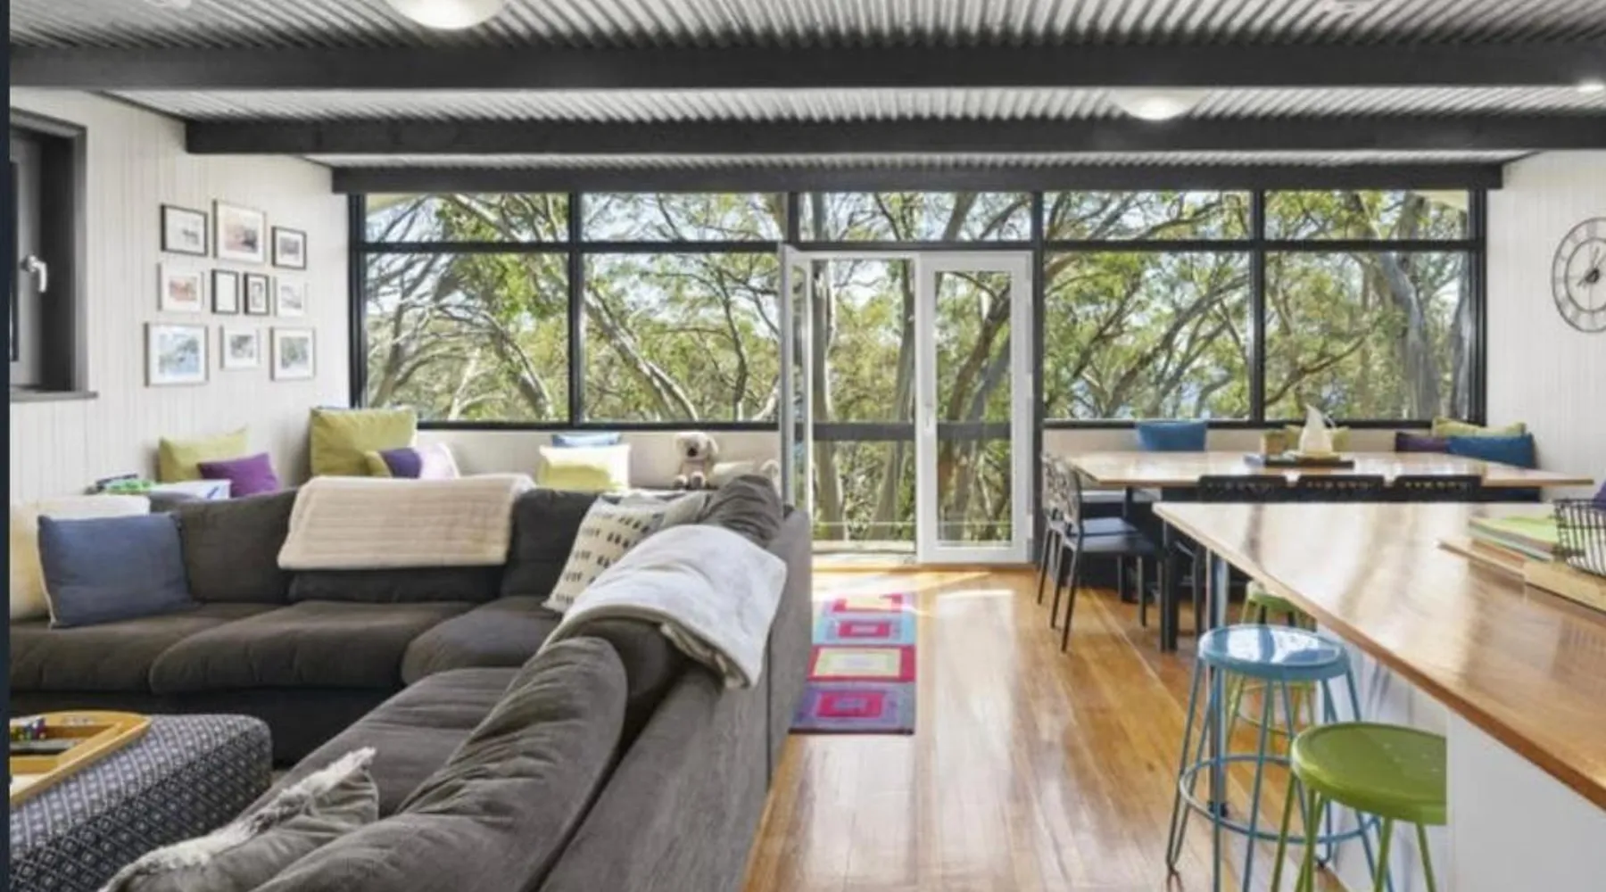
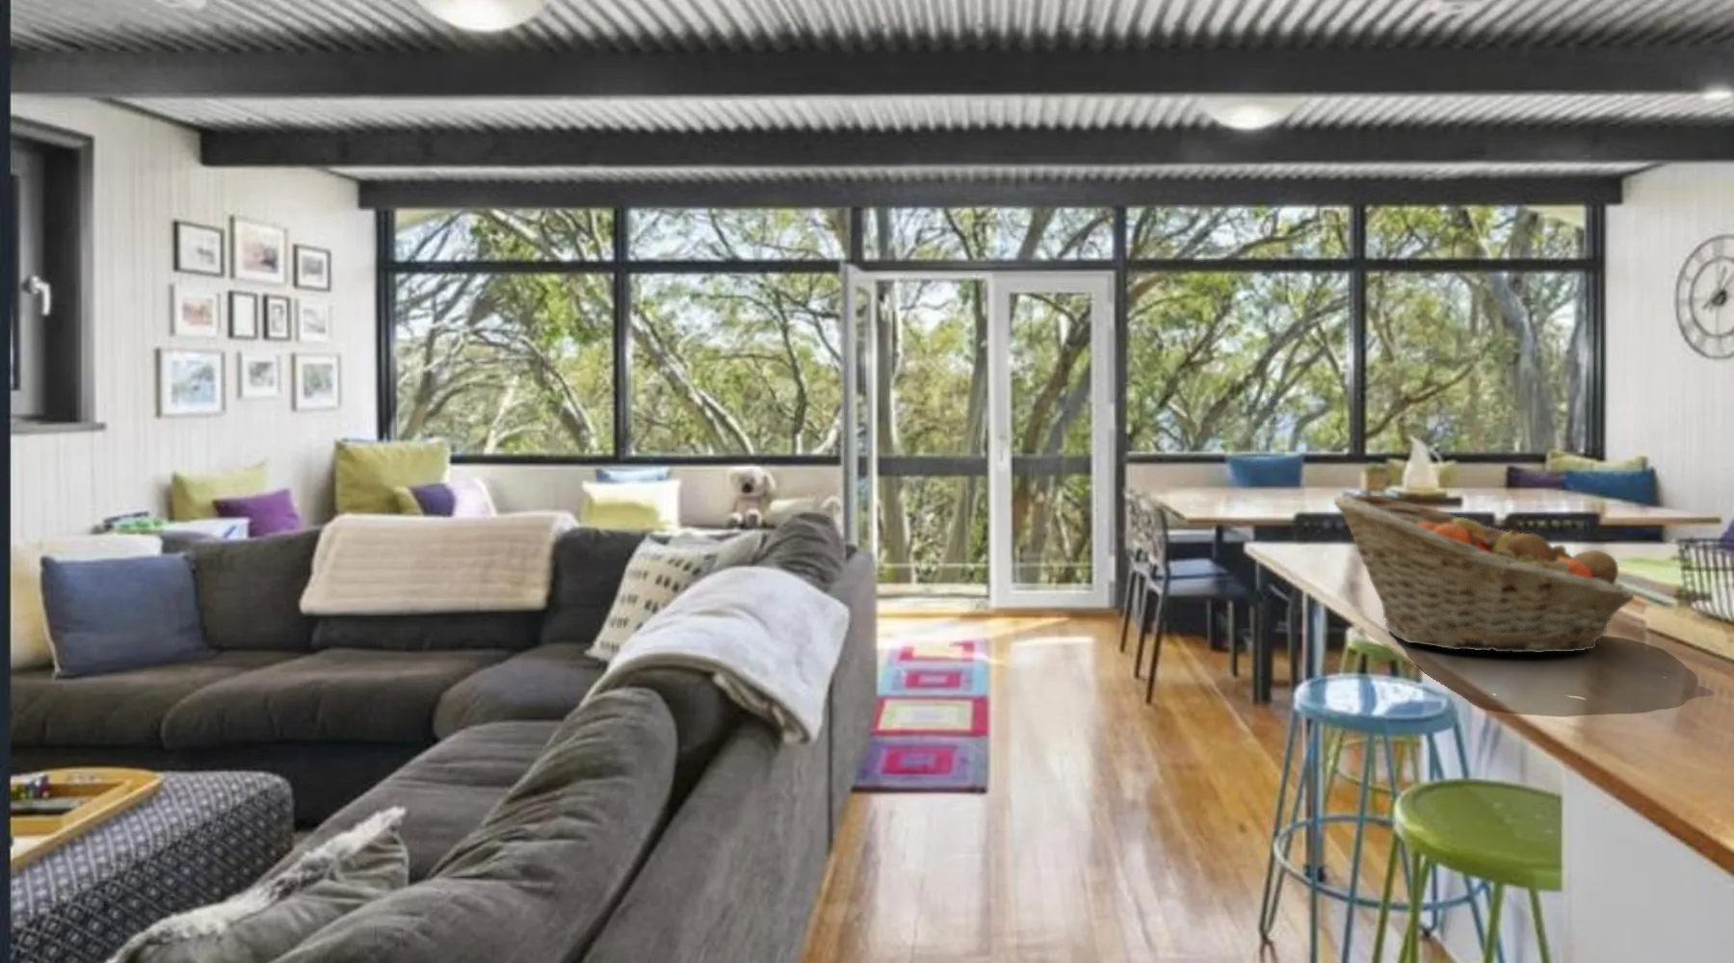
+ fruit basket [1333,493,1634,653]
